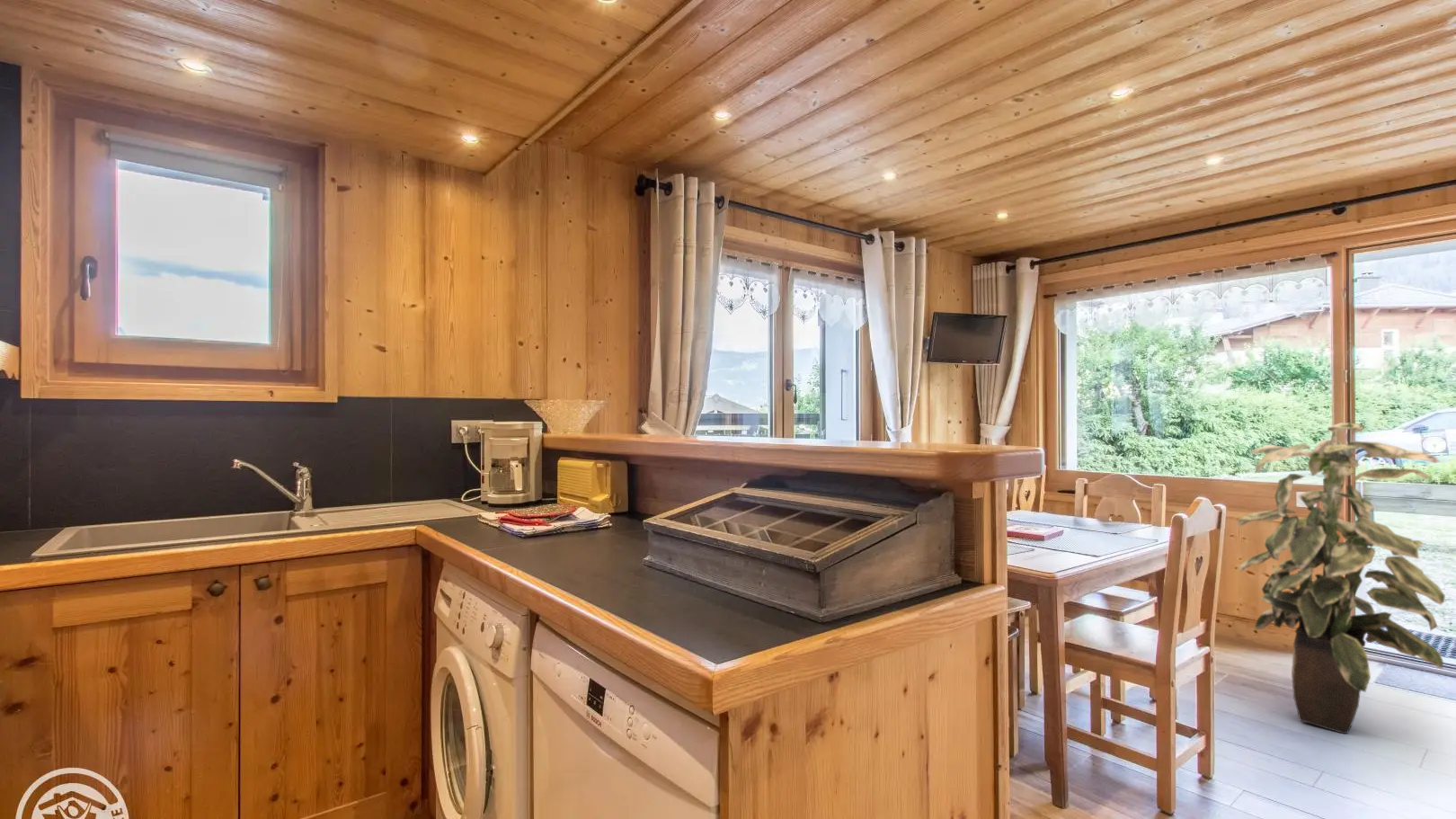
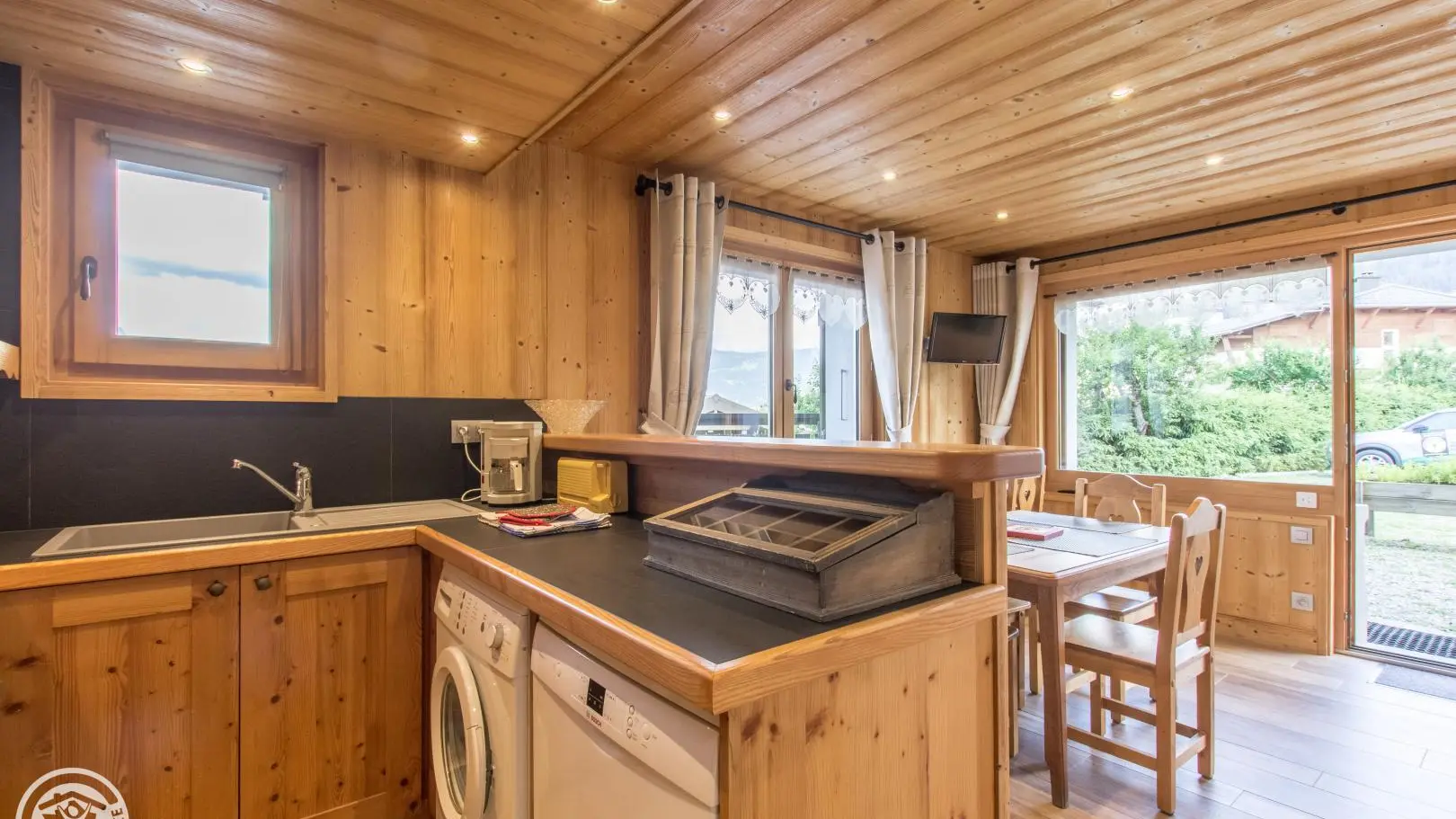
- indoor plant [1237,423,1446,734]
